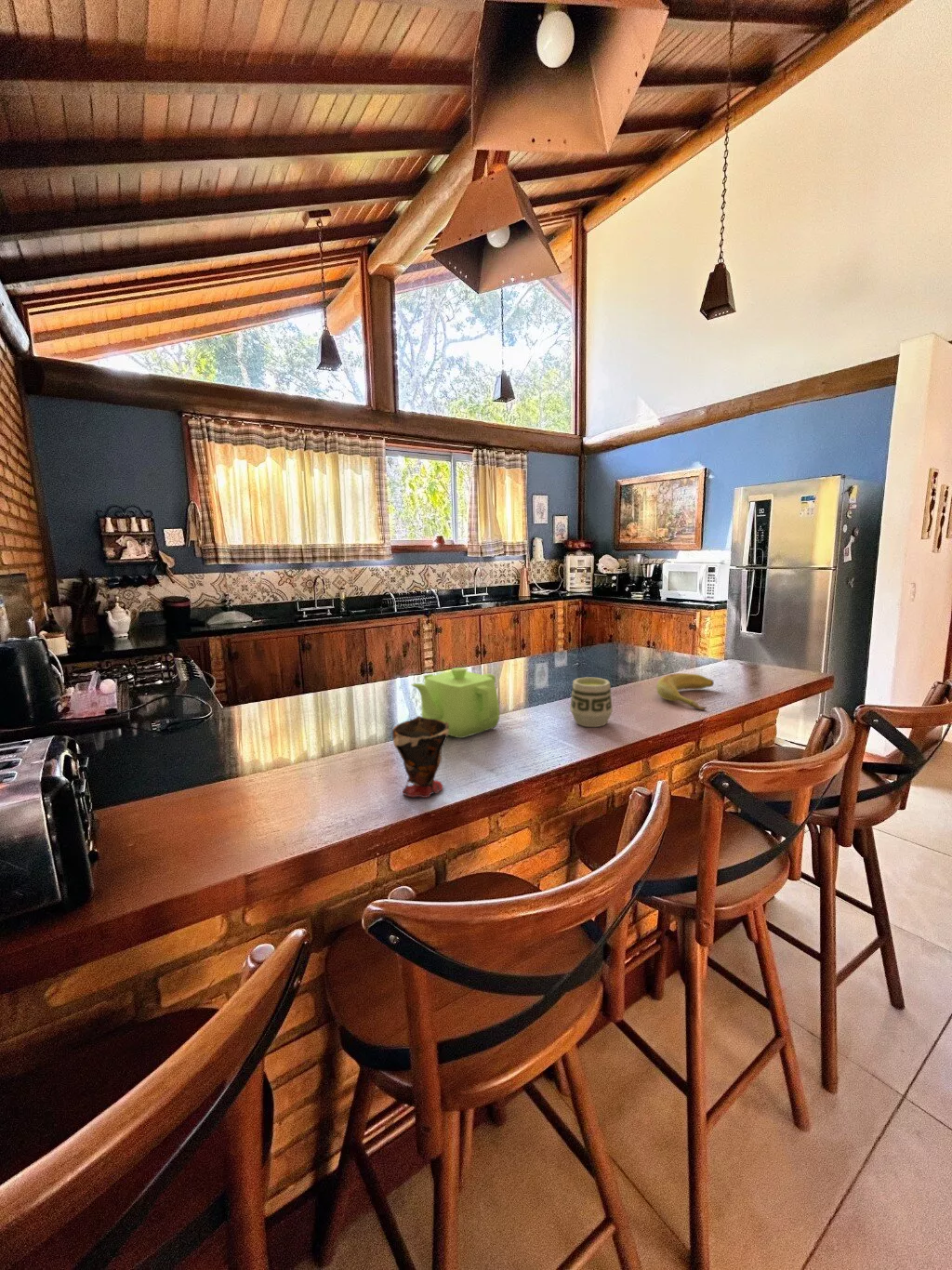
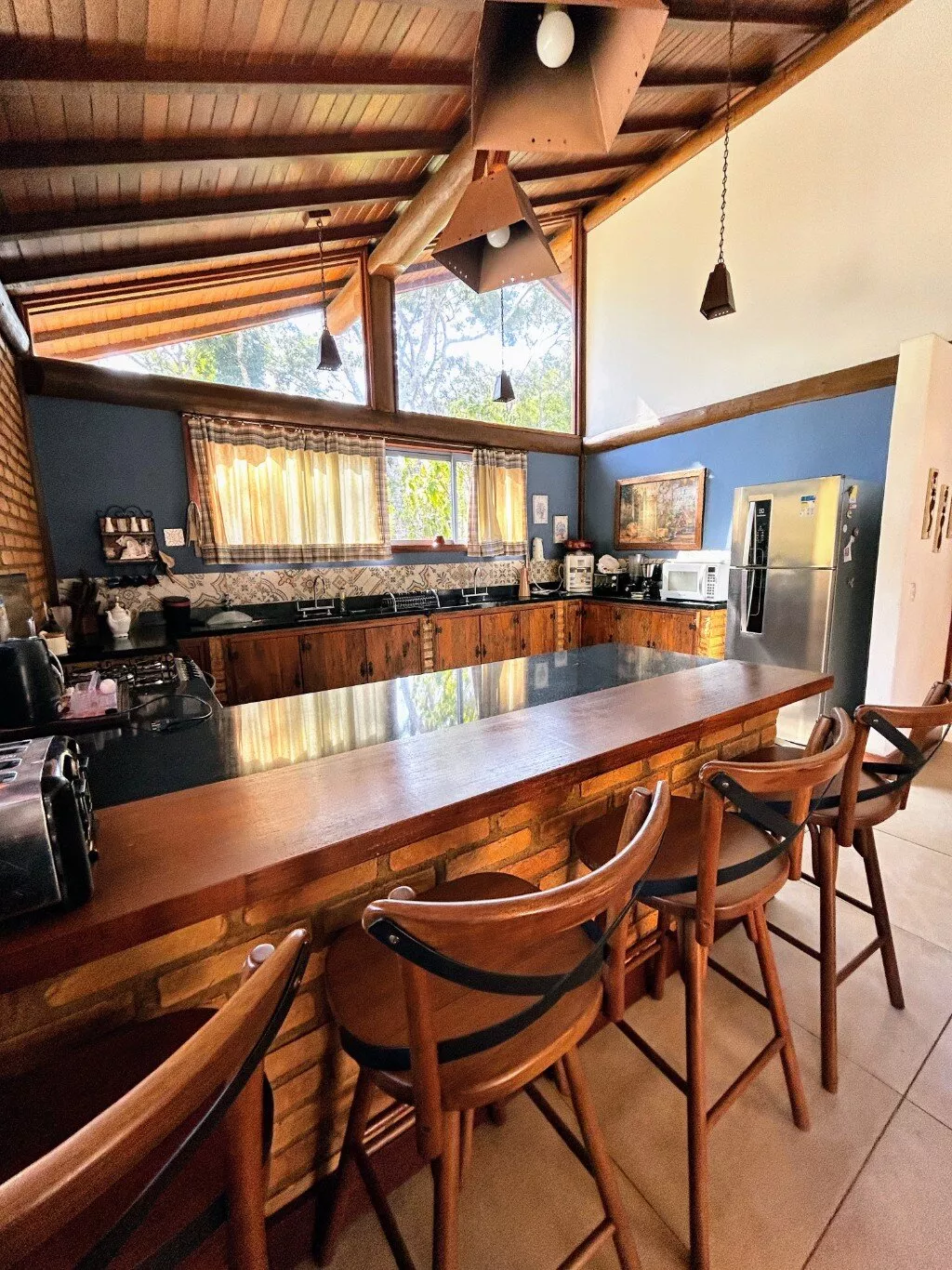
- cup [569,676,614,728]
- banana [655,672,715,711]
- teapot [410,667,500,739]
- cup [391,715,449,799]
